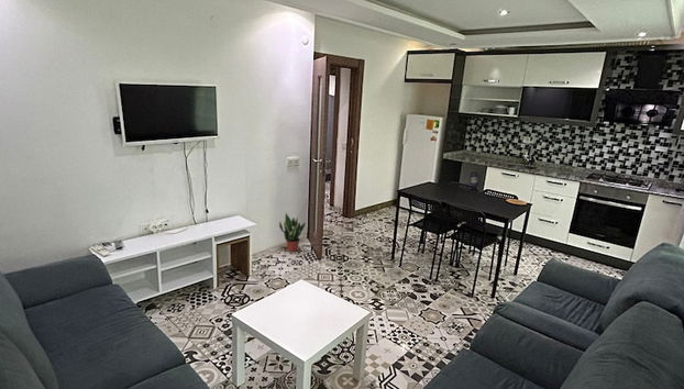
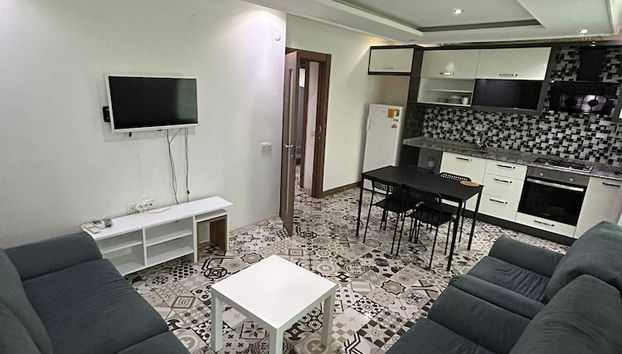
- potted plant [278,212,307,253]
